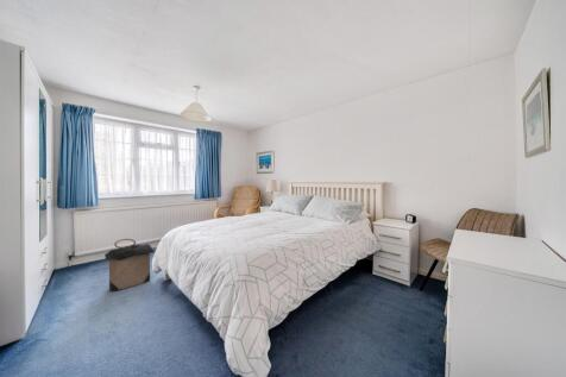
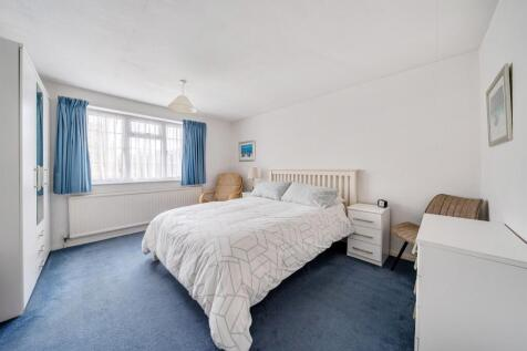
- laundry hamper [103,238,156,293]
